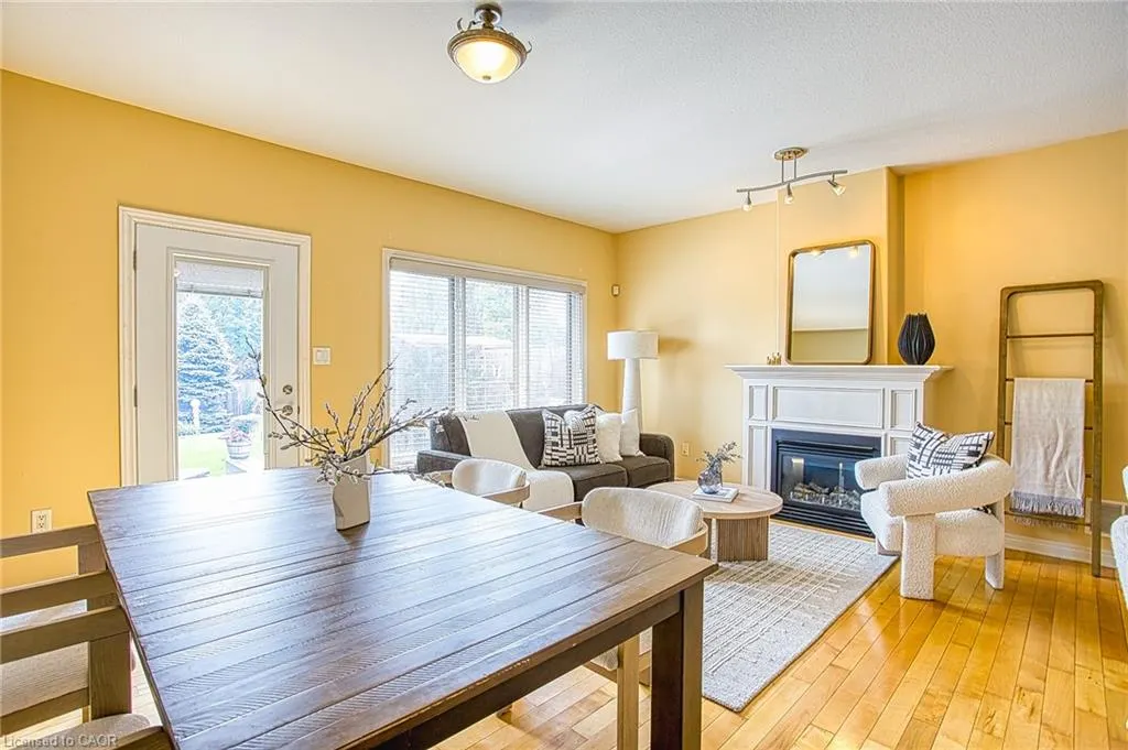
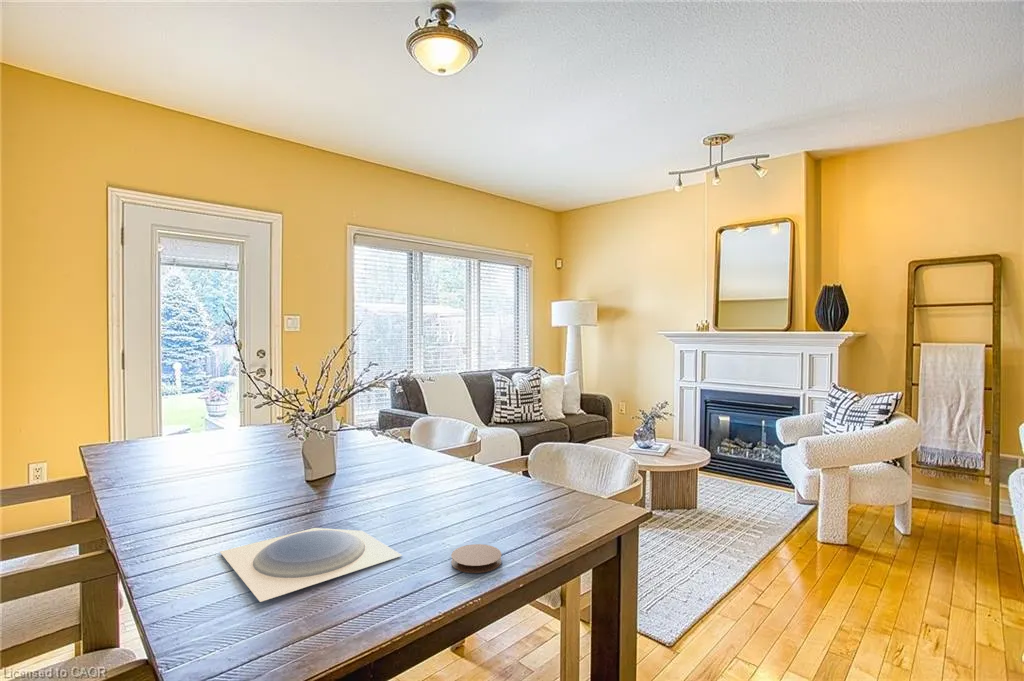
+ coaster [450,543,503,574]
+ plate [219,527,404,603]
